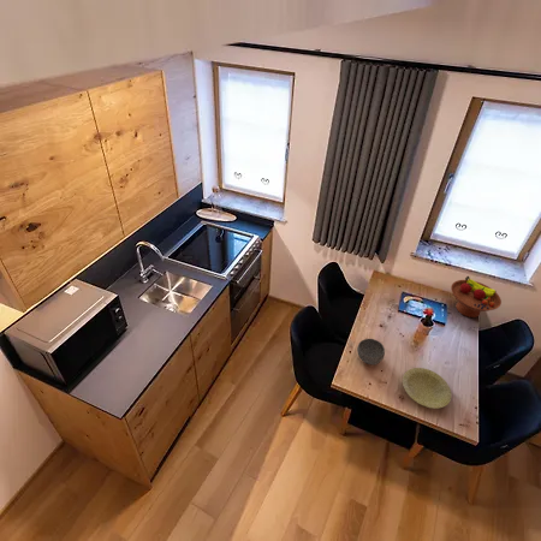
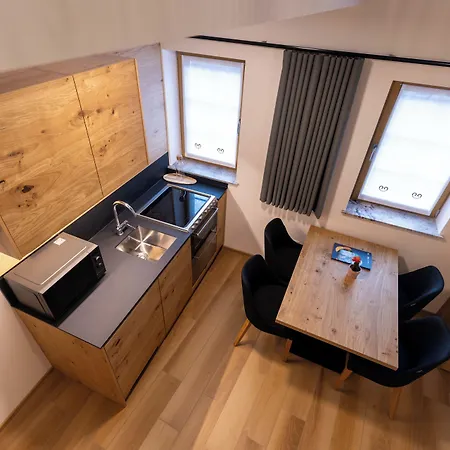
- bowl [356,338,386,365]
- bowl [402,367,453,410]
- fruit bowl [450,275,503,319]
